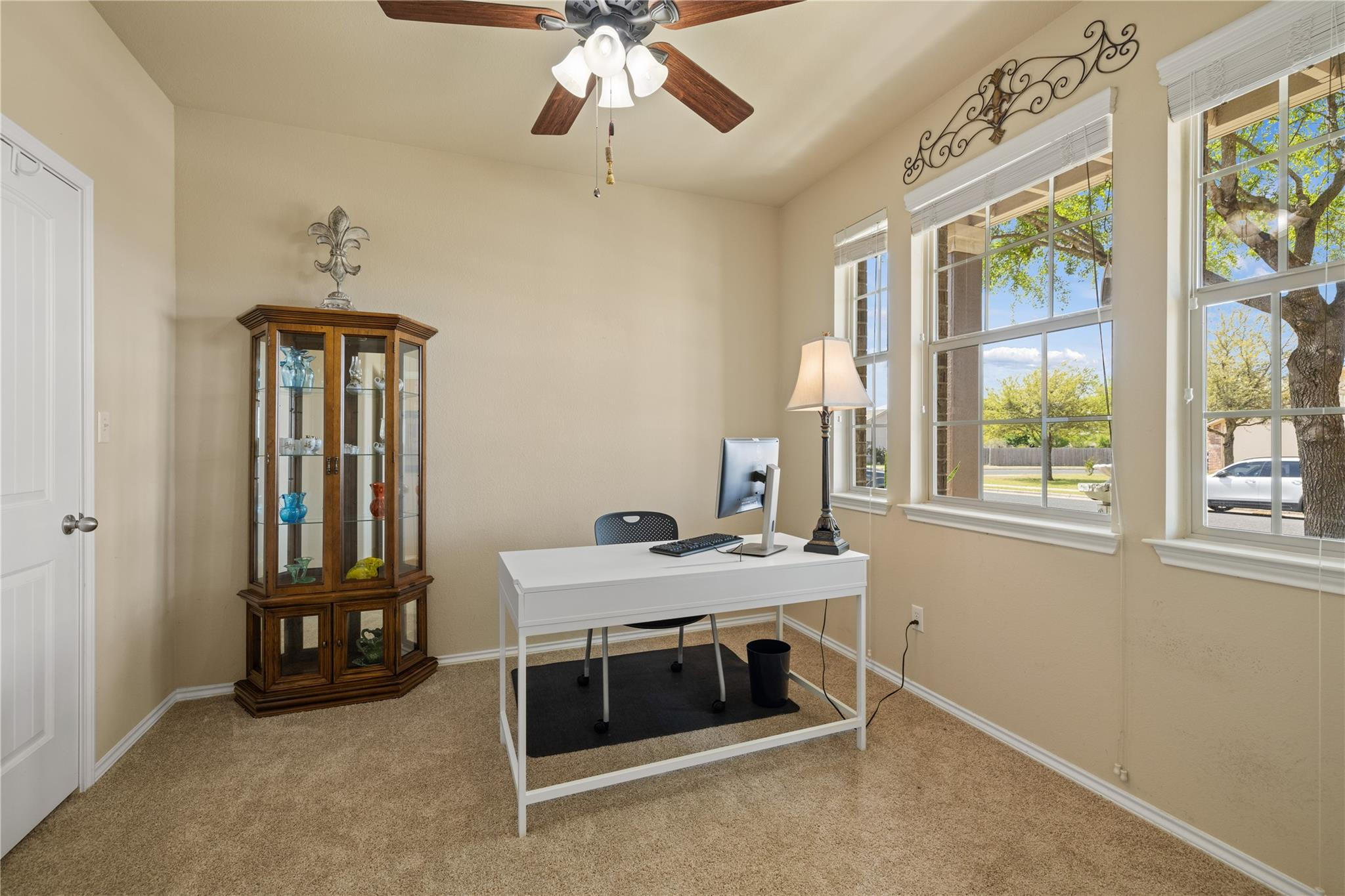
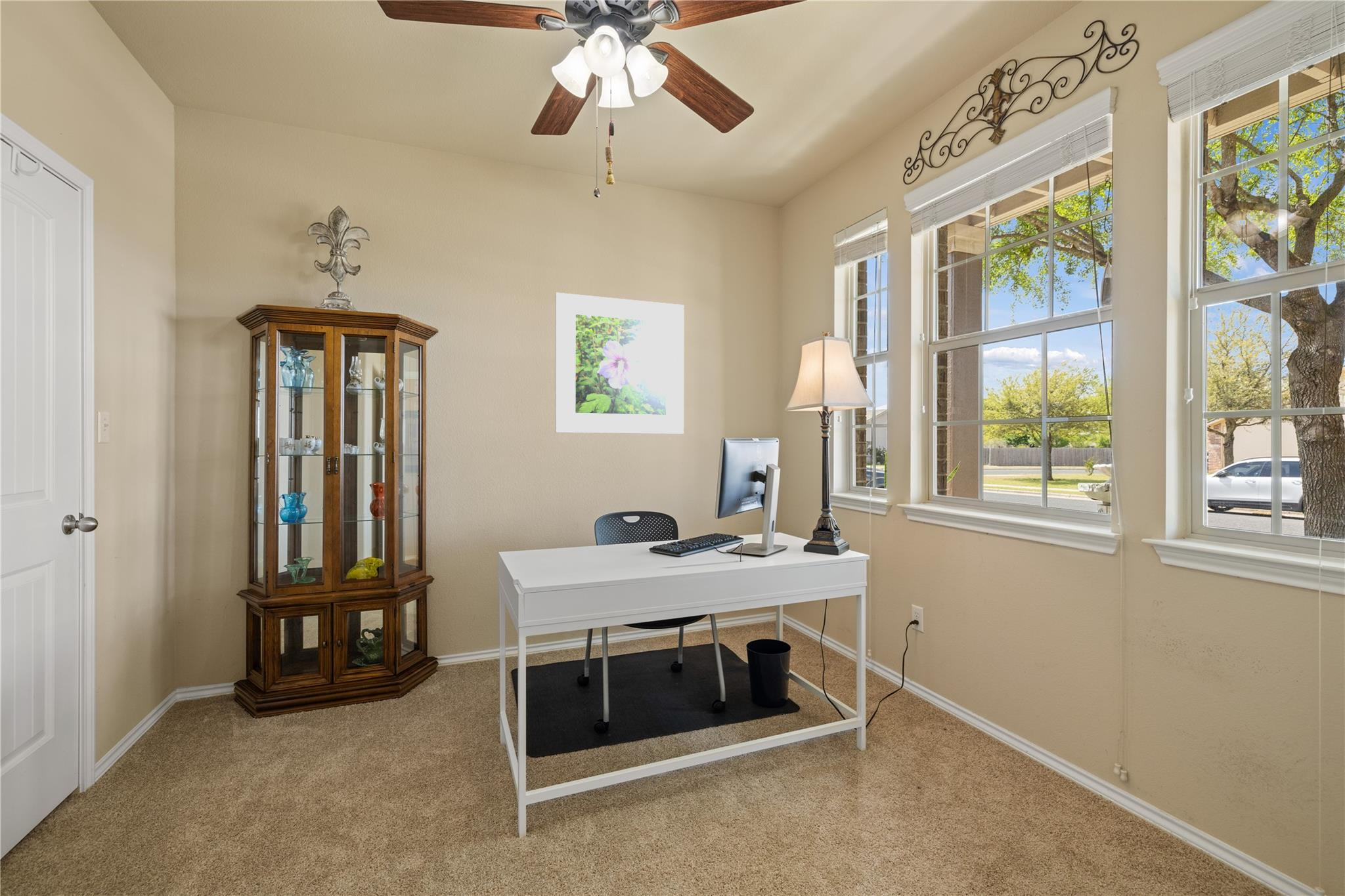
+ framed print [554,292,684,435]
